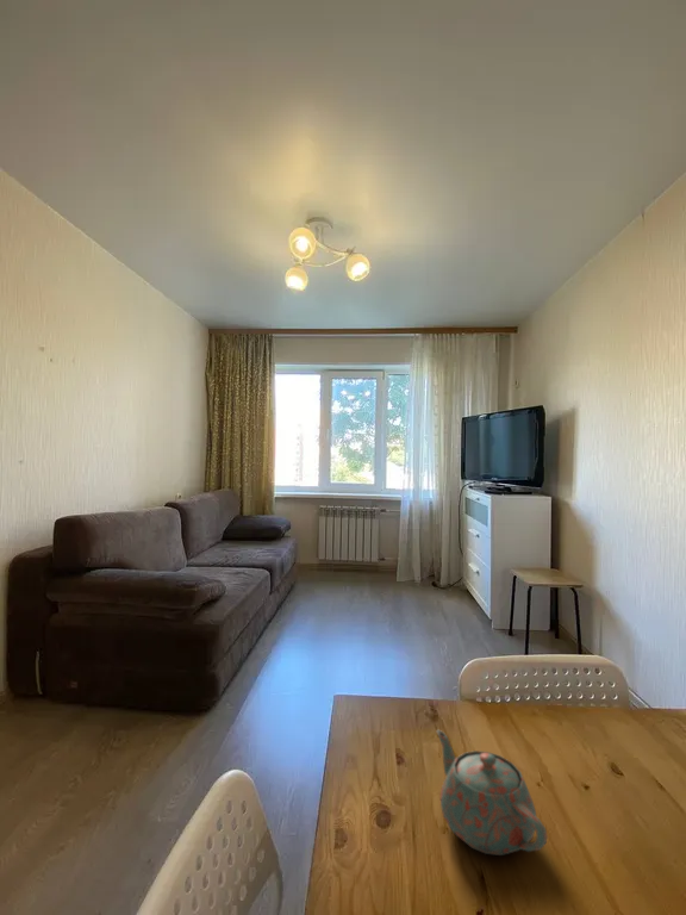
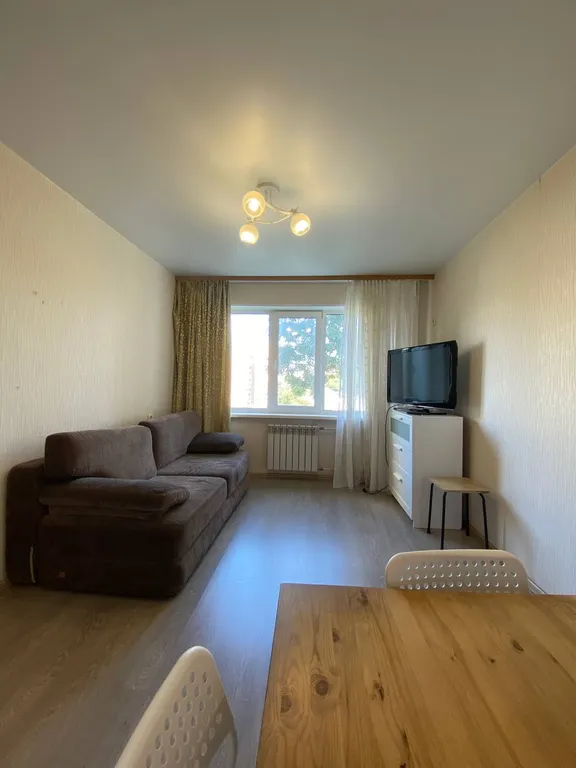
- teapot [436,729,549,857]
